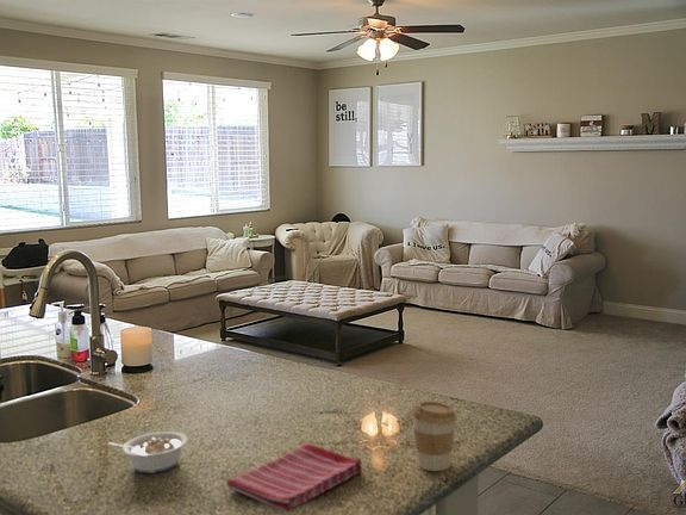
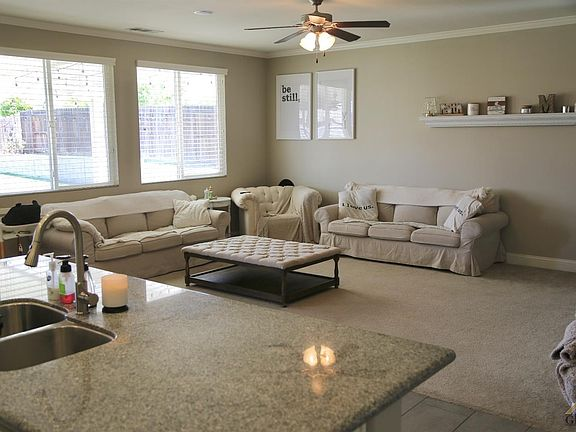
- dish towel [225,443,363,513]
- legume [107,430,188,474]
- coffee cup [411,401,459,472]
